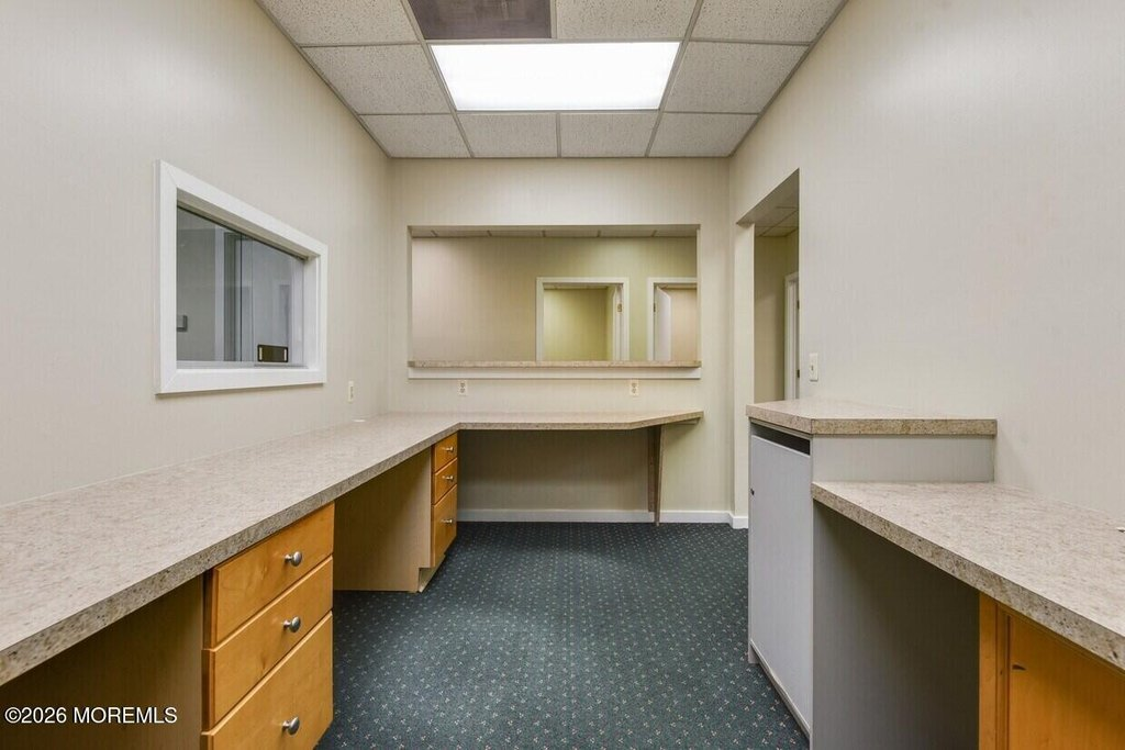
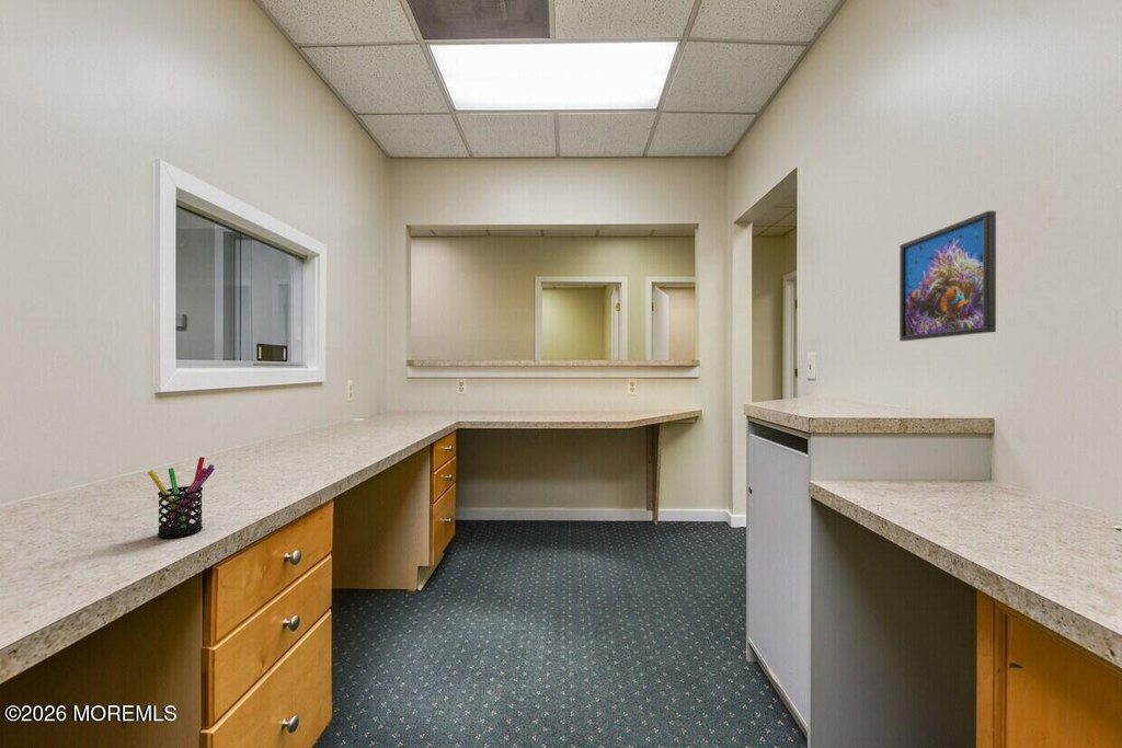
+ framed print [898,210,997,342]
+ pen holder [147,456,216,539]
